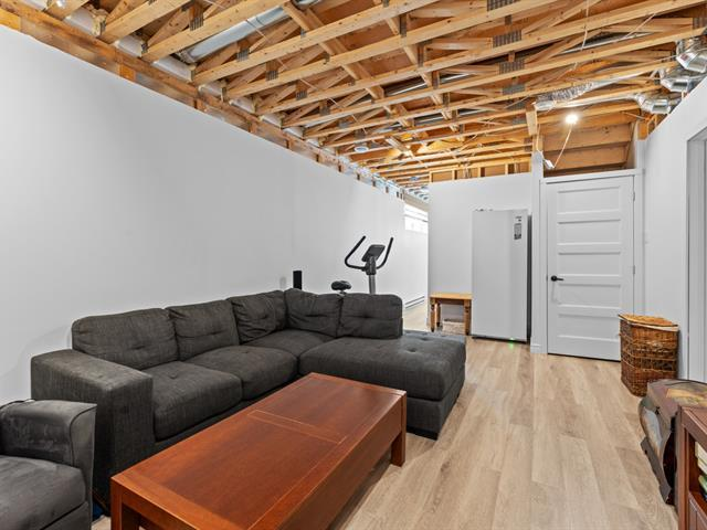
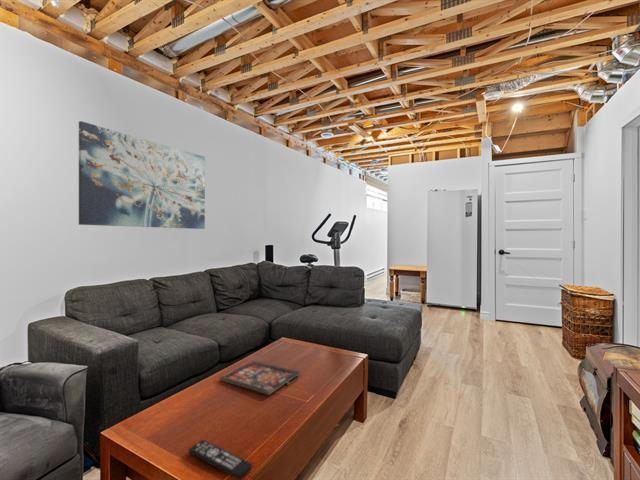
+ board game [219,360,302,396]
+ wall art [78,120,206,230]
+ remote control [188,439,253,480]
